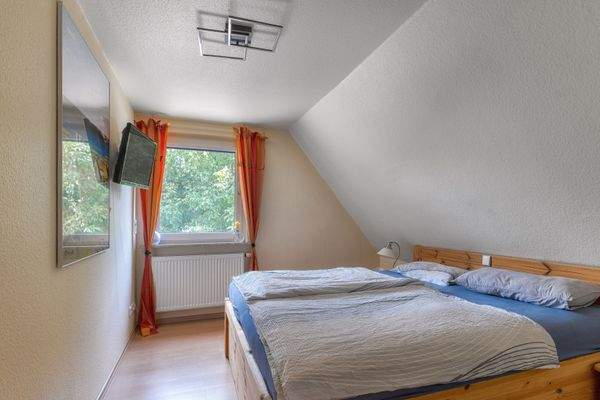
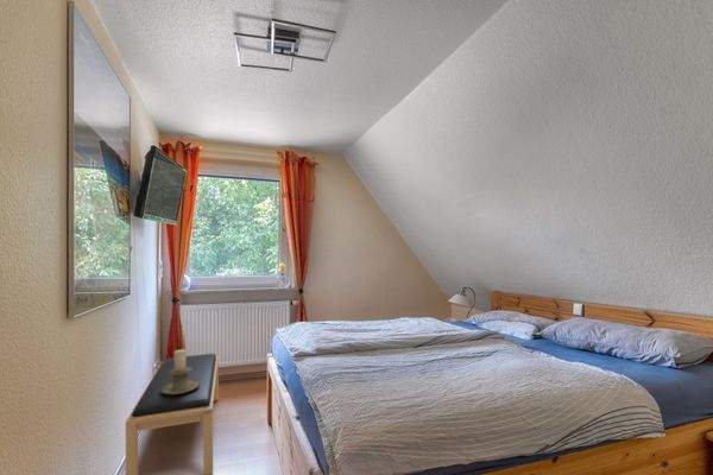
+ bench [125,353,220,475]
+ candle holder [159,348,200,394]
